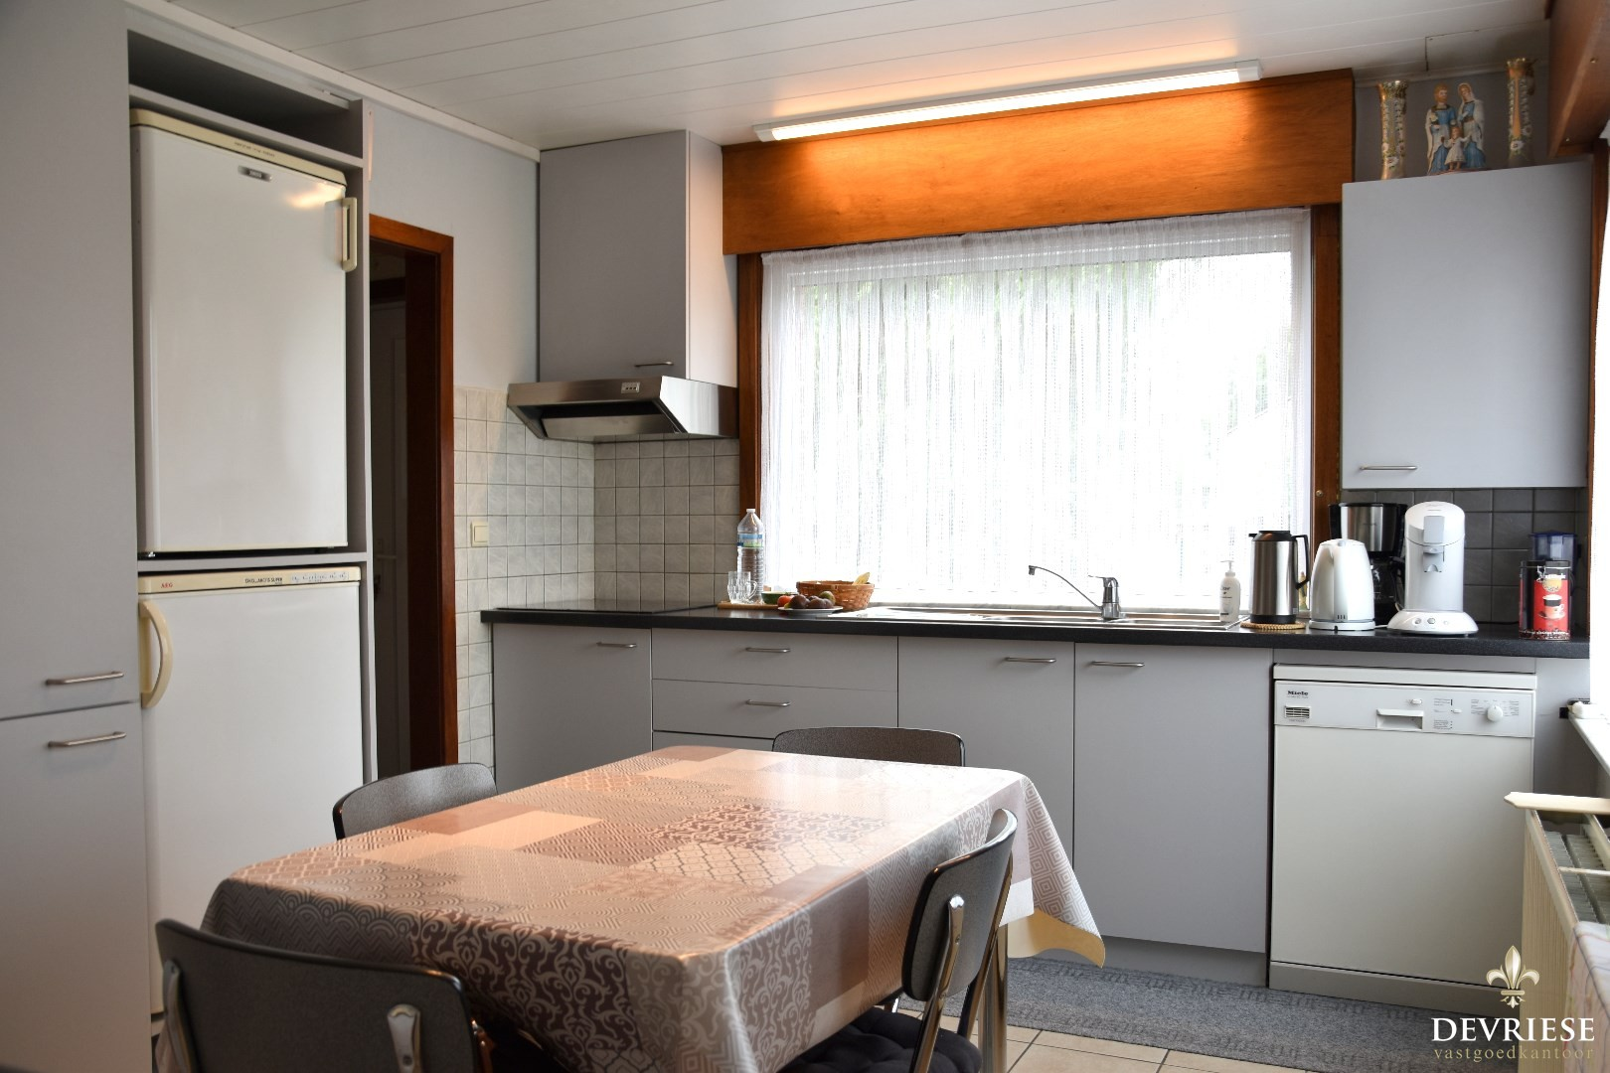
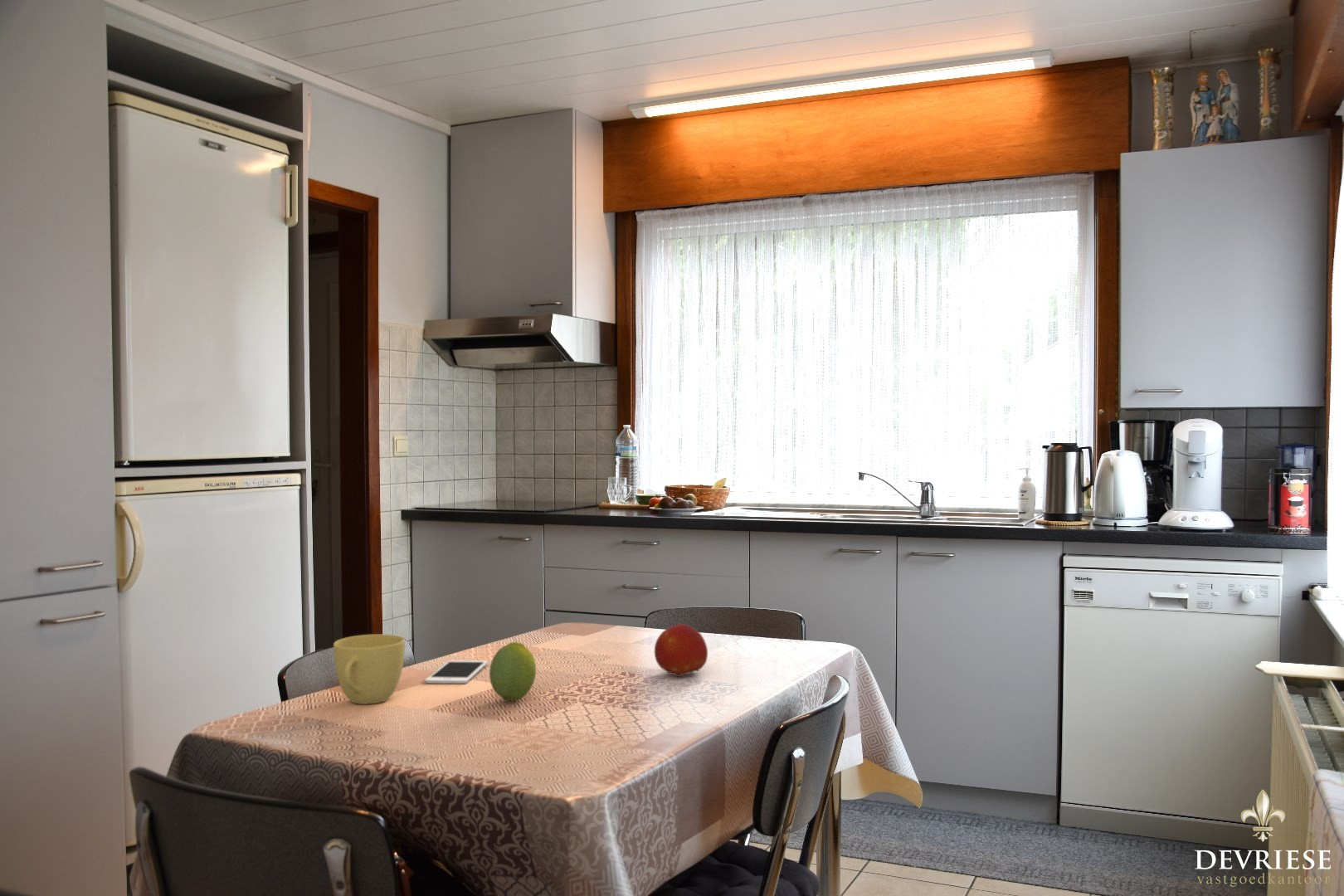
+ cup [333,634,406,705]
+ cell phone [424,660,489,684]
+ fruit [489,640,537,703]
+ fruit [654,623,709,678]
